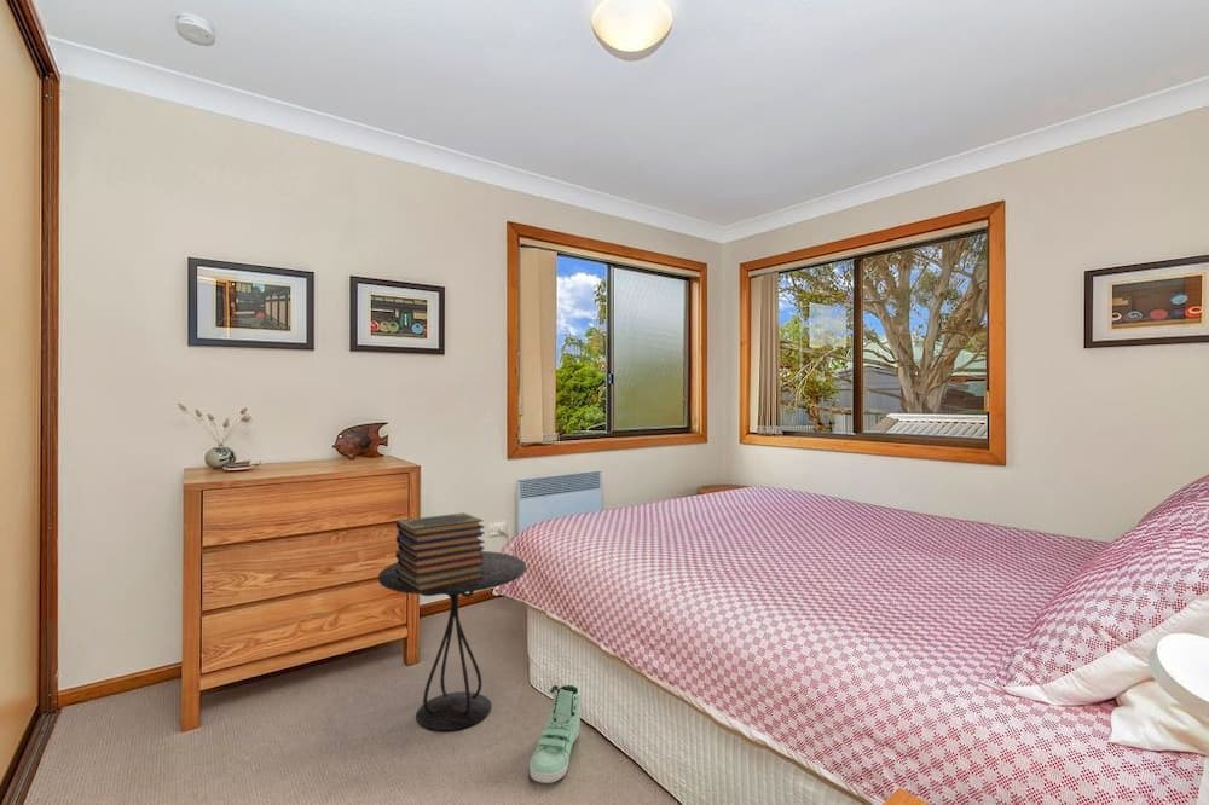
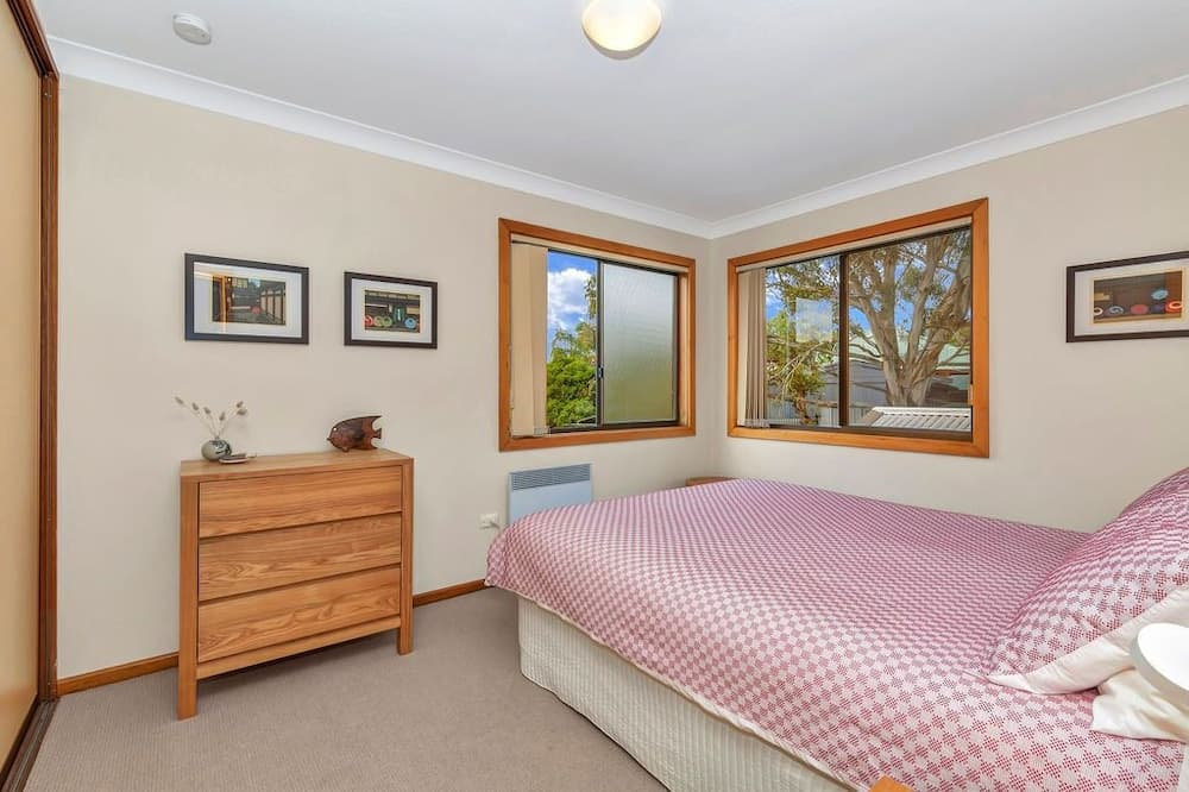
- sneaker [528,683,582,784]
- side table [377,550,527,731]
- book stack [394,511,486,592]
